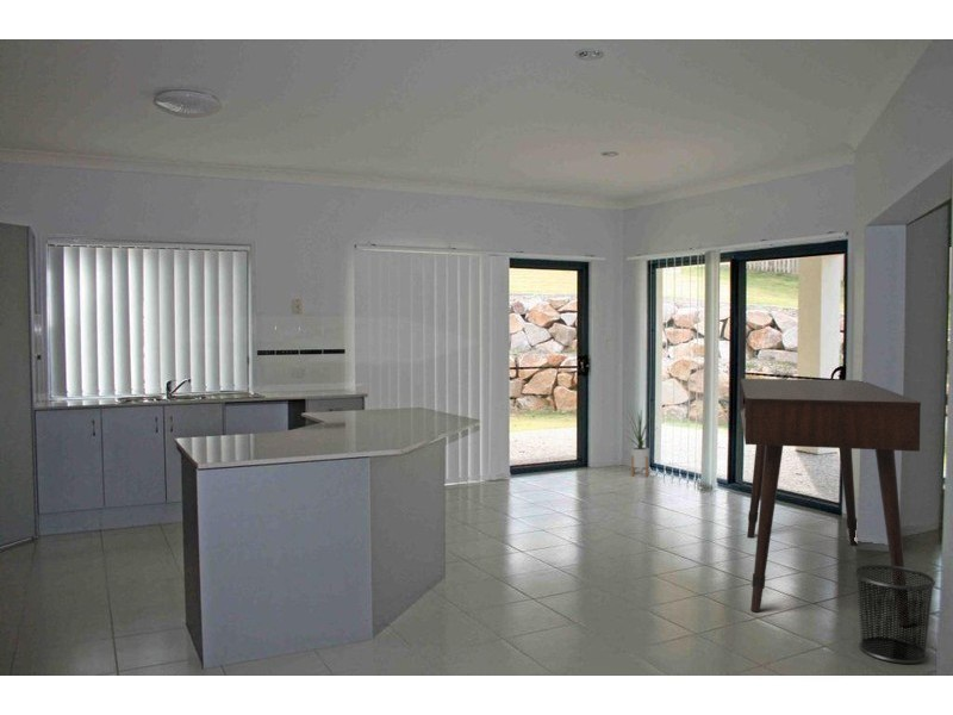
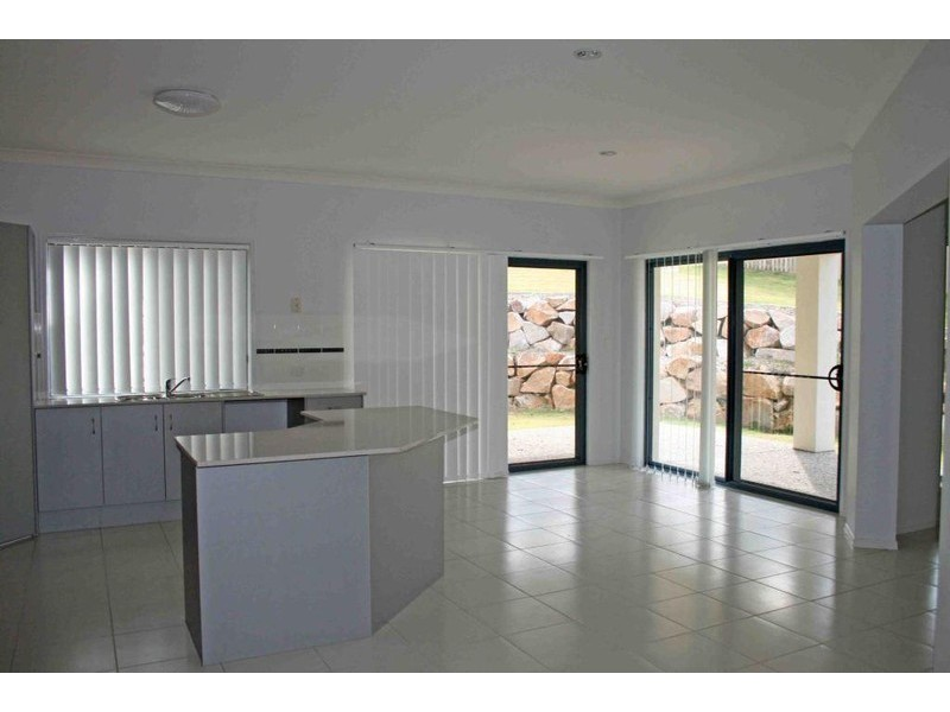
- house plant [618,404,658,478]
- waste bin [853,564,936,665]
- desk [740,378,922,628]
